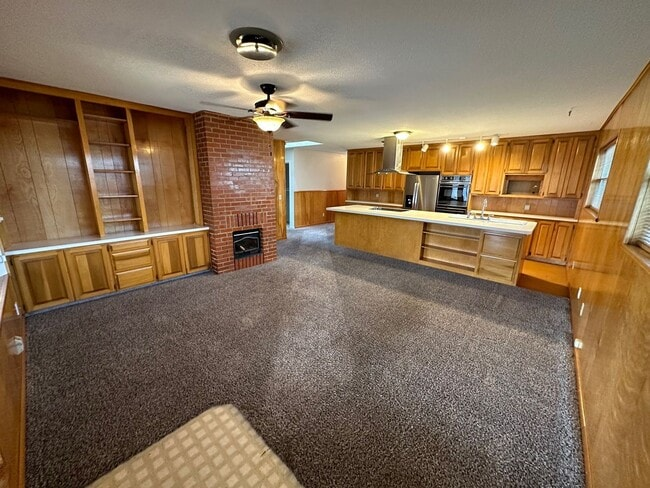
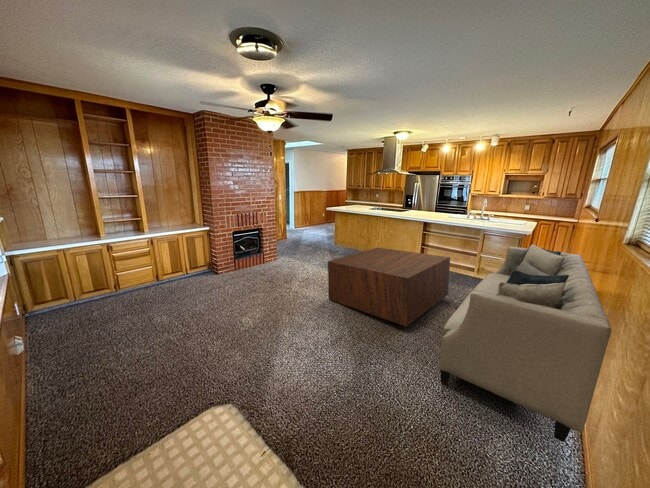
+ coffee table [327,247,451,328]
+ sofa [438,243,613,443]
